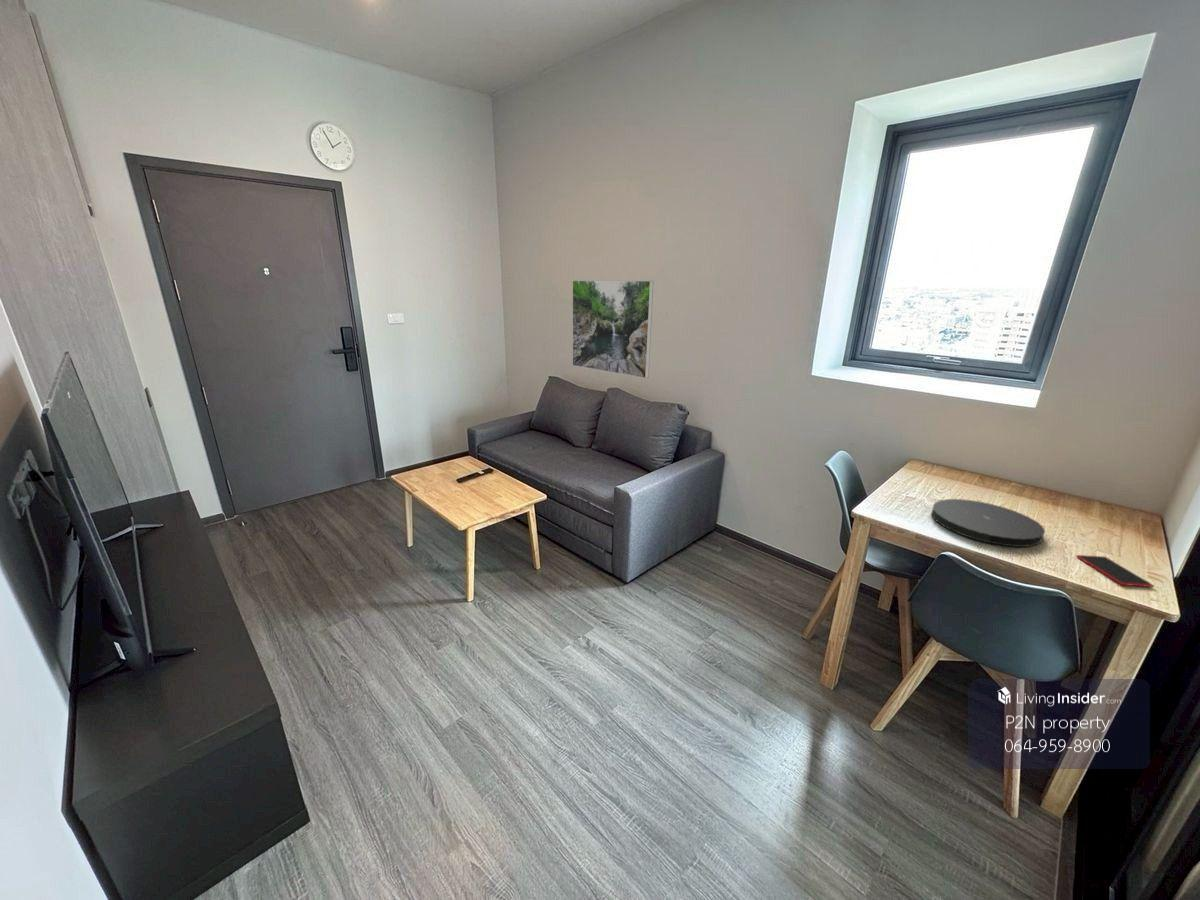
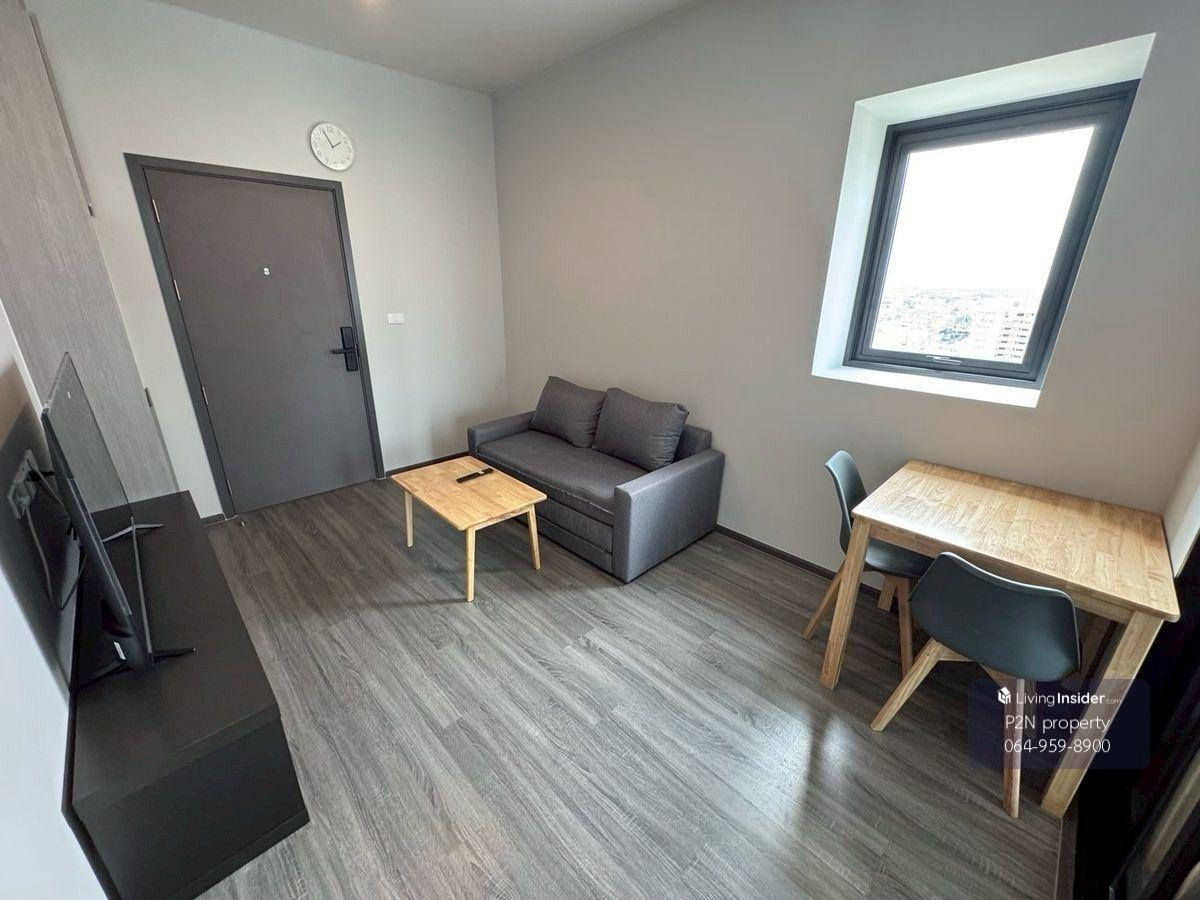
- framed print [572,279,654,379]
- smartphone [1075,554,1155,588]
- plate [930,498,1046,548]
